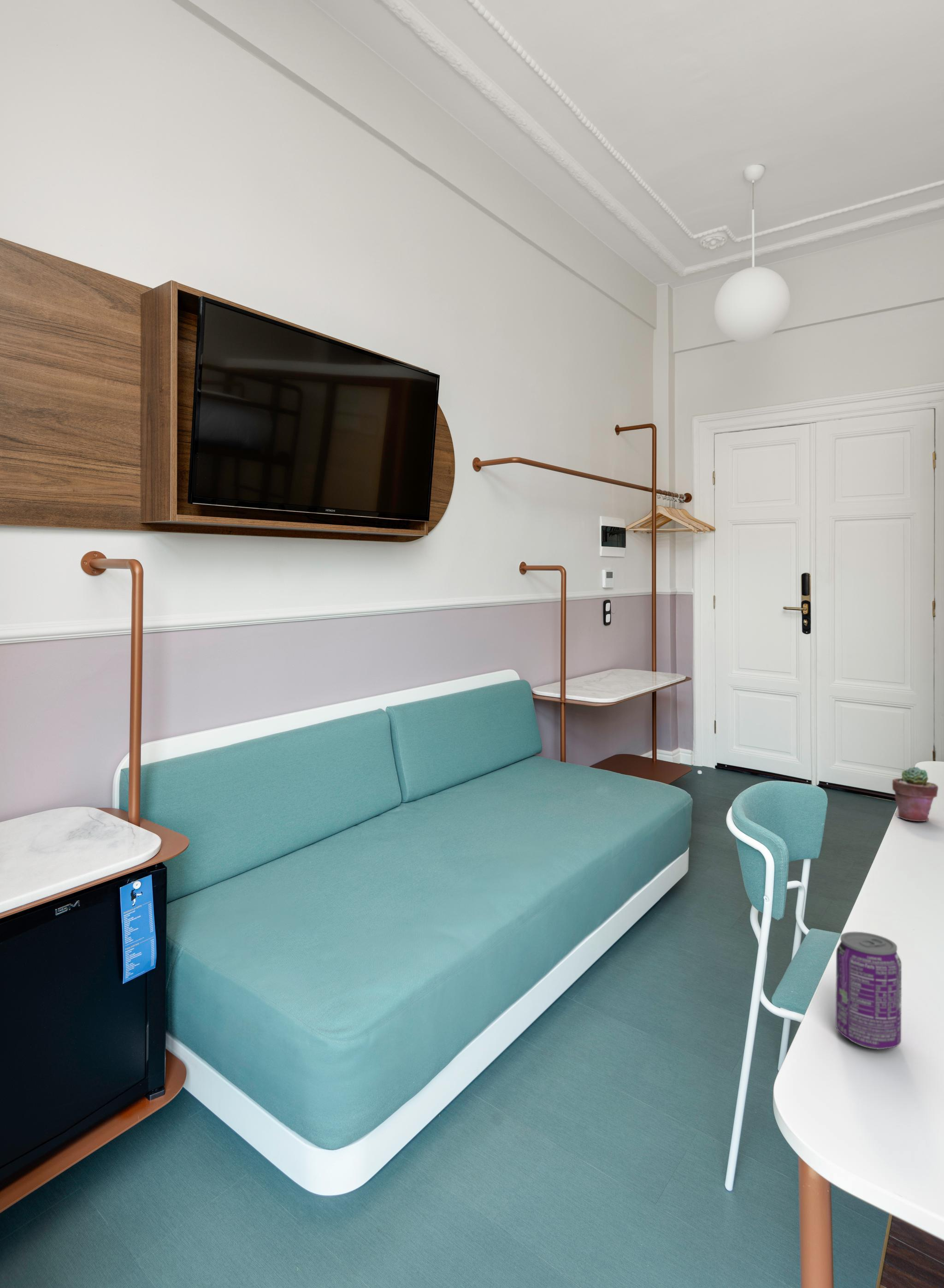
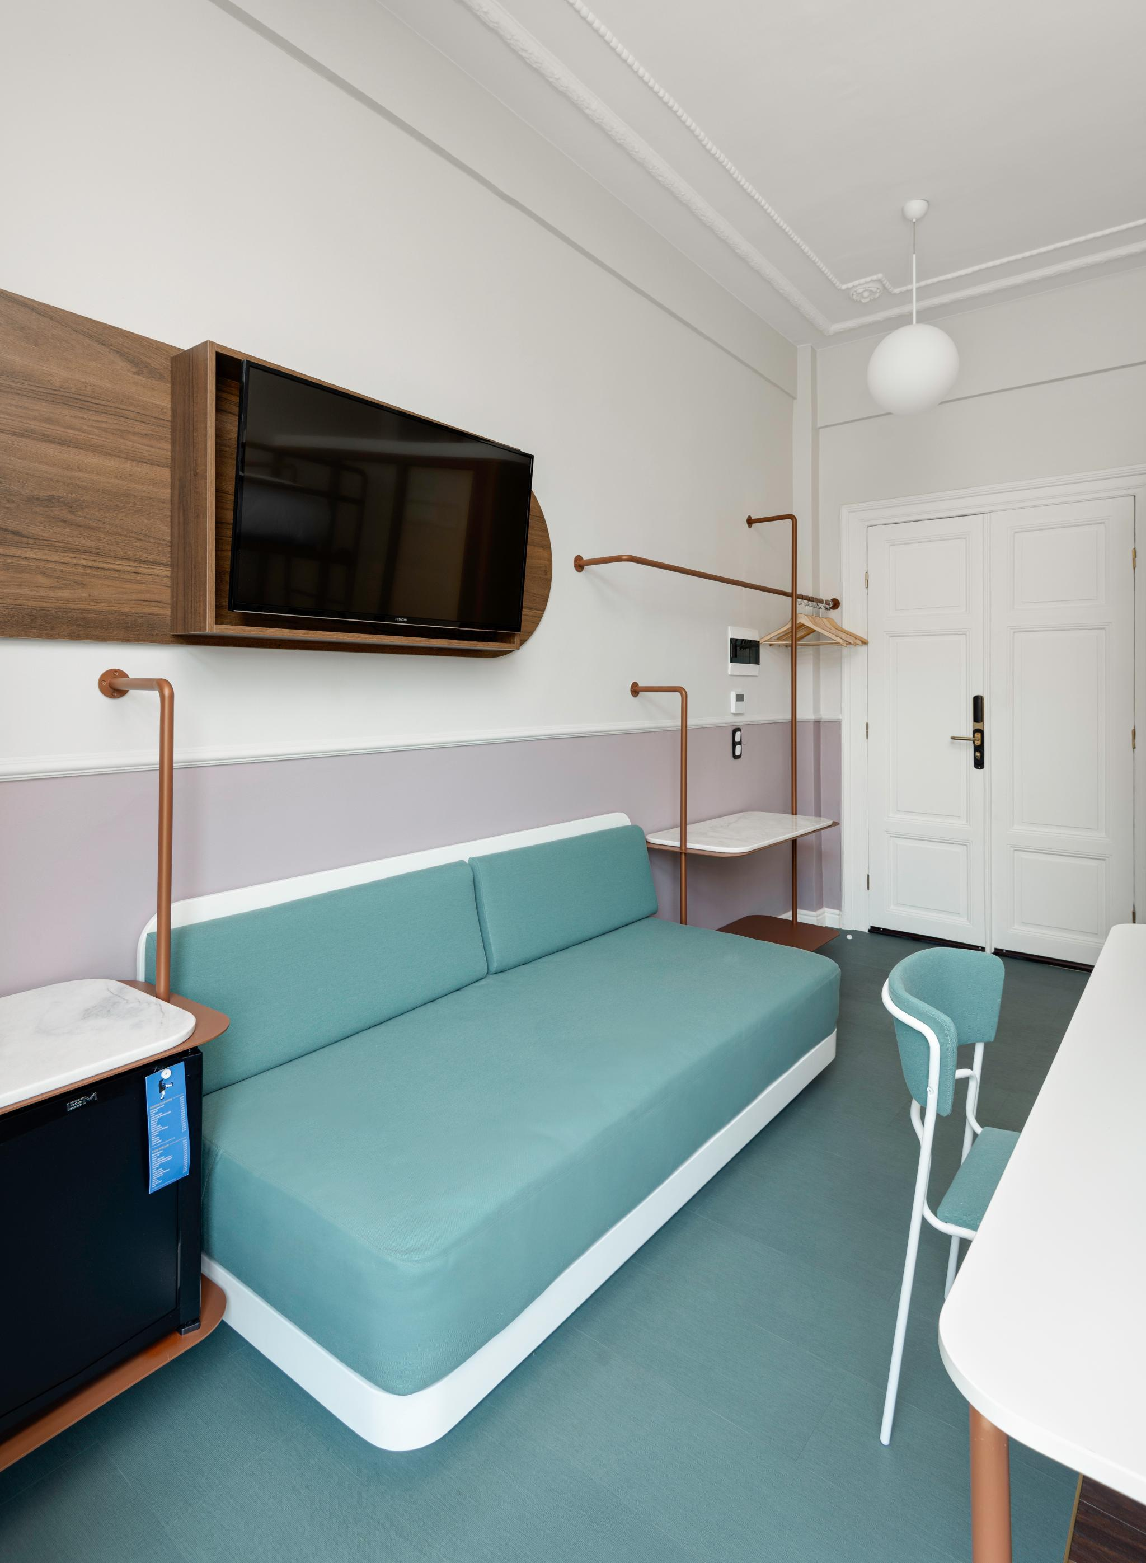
- beverage can [835,931,902,1050]
- potted succulent [891,766,939,822]
